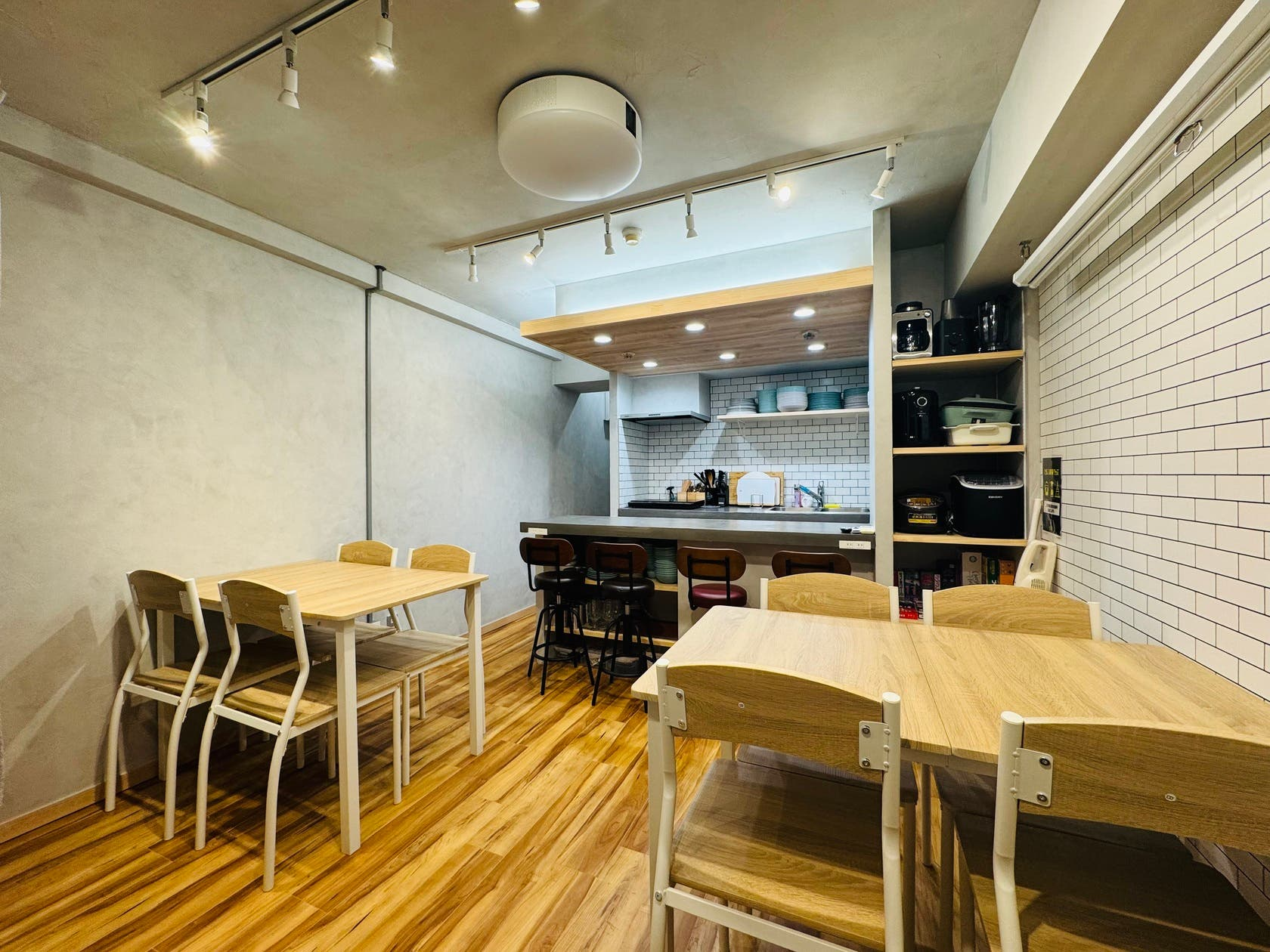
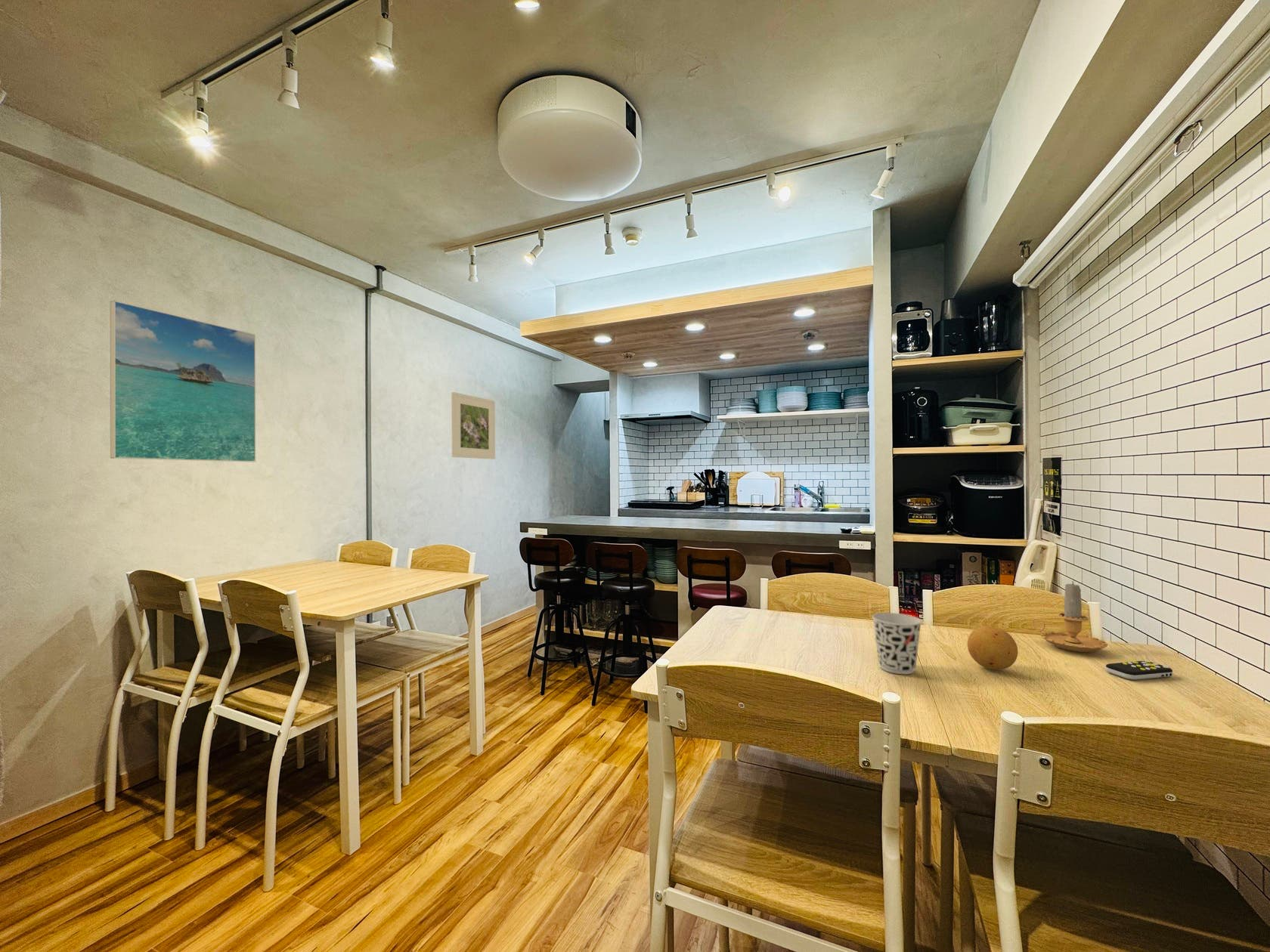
+ remote control [1105,660,1173,681]
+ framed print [110,300,256,462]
+ cup [872,612,923,675]
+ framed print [451,391,496,460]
+ fruit [967,626,1018,671]
+ candle [1031,580,1108,653]
